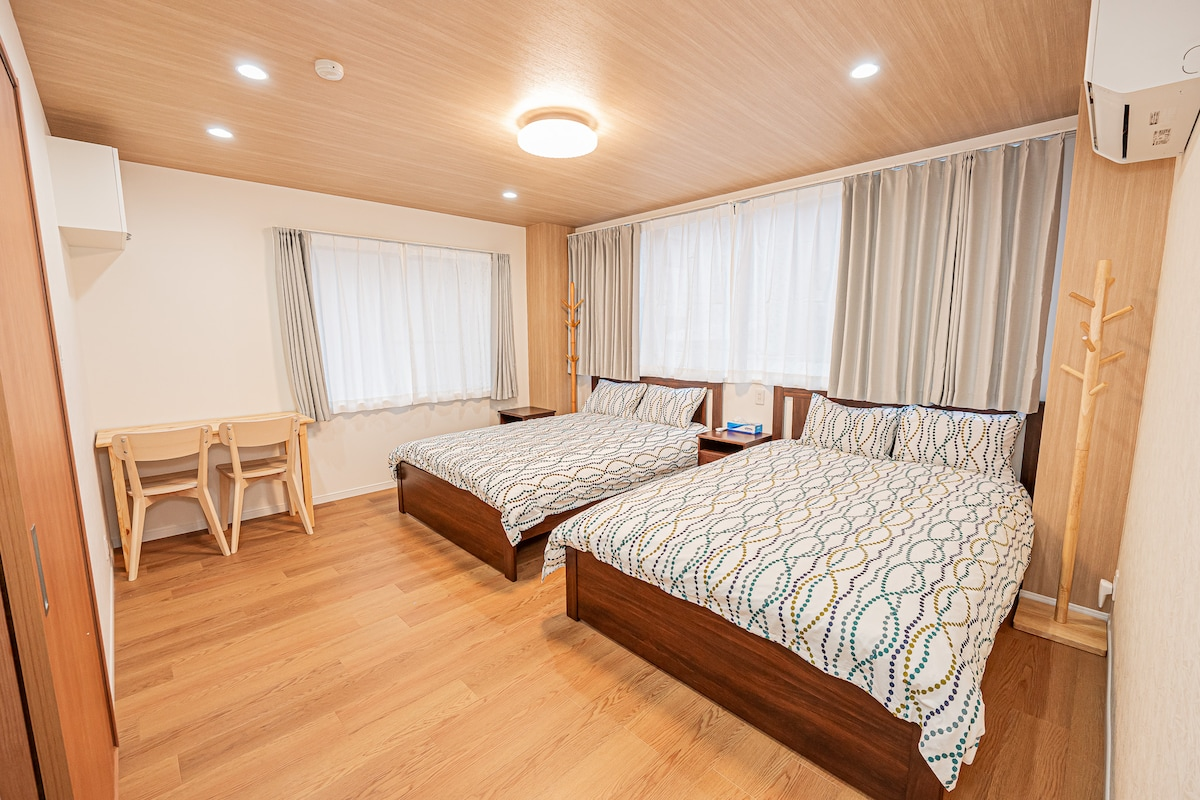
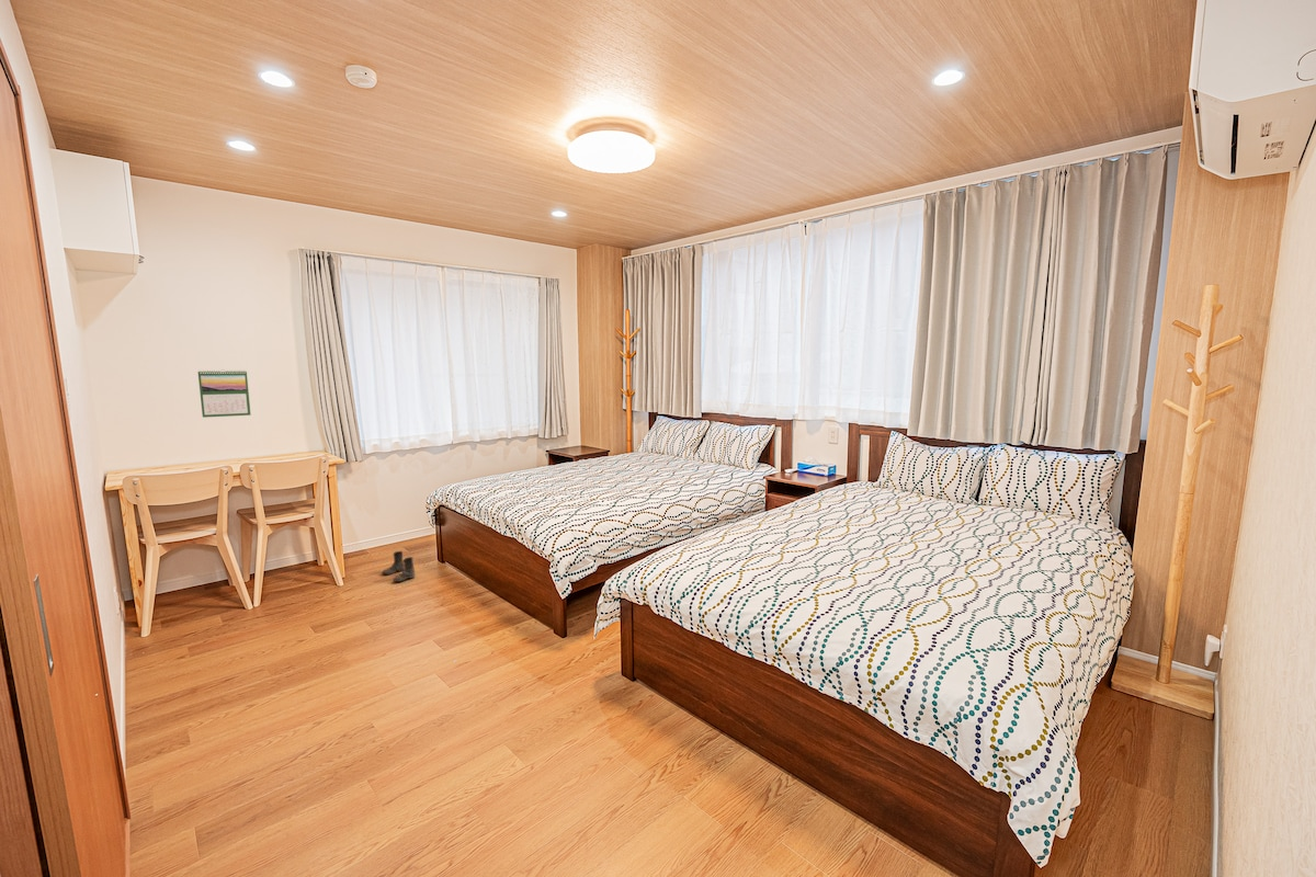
+ boots [381,550,416,583]
+ calendar [197,368,252,419]
